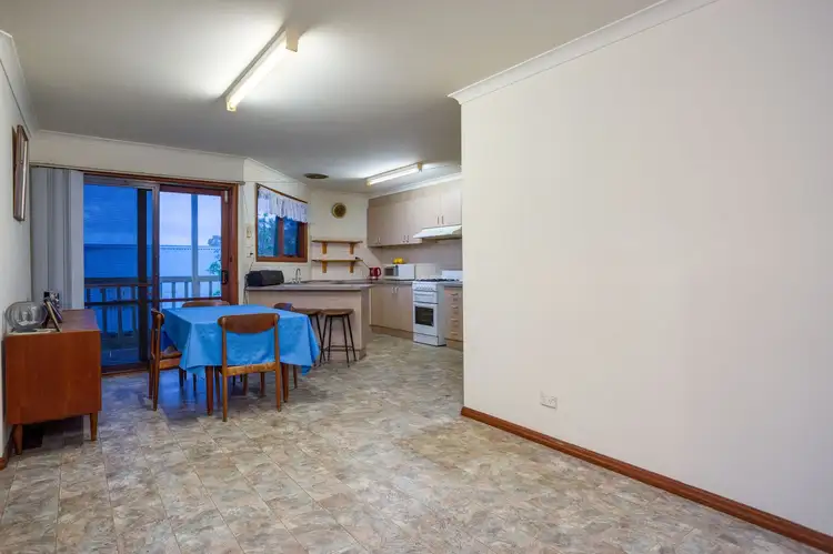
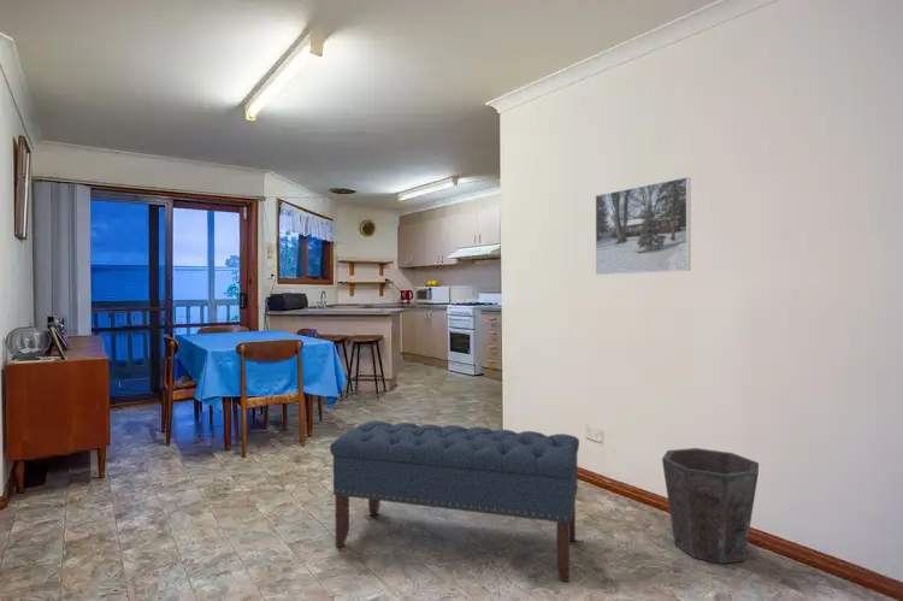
+ bench [329,419,580,583]
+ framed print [595,176,692,276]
+ waste bin [661,447,760,565]
